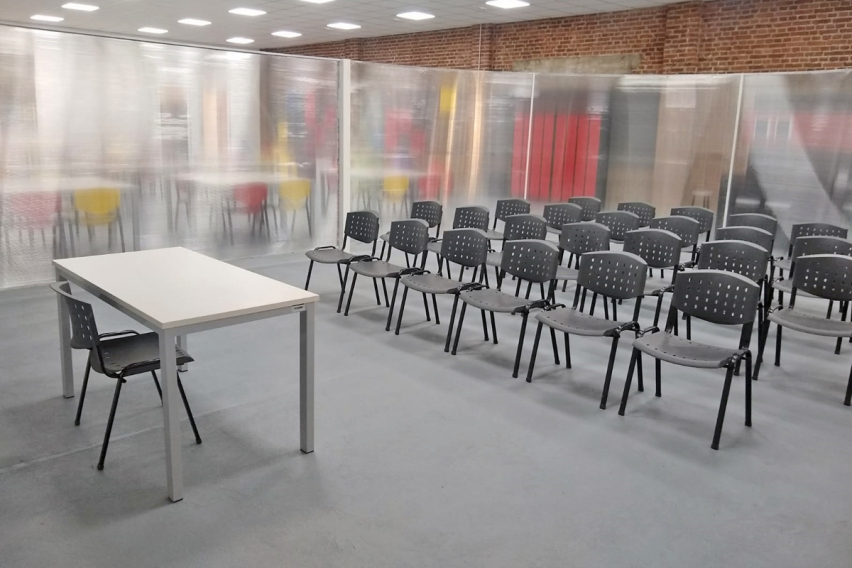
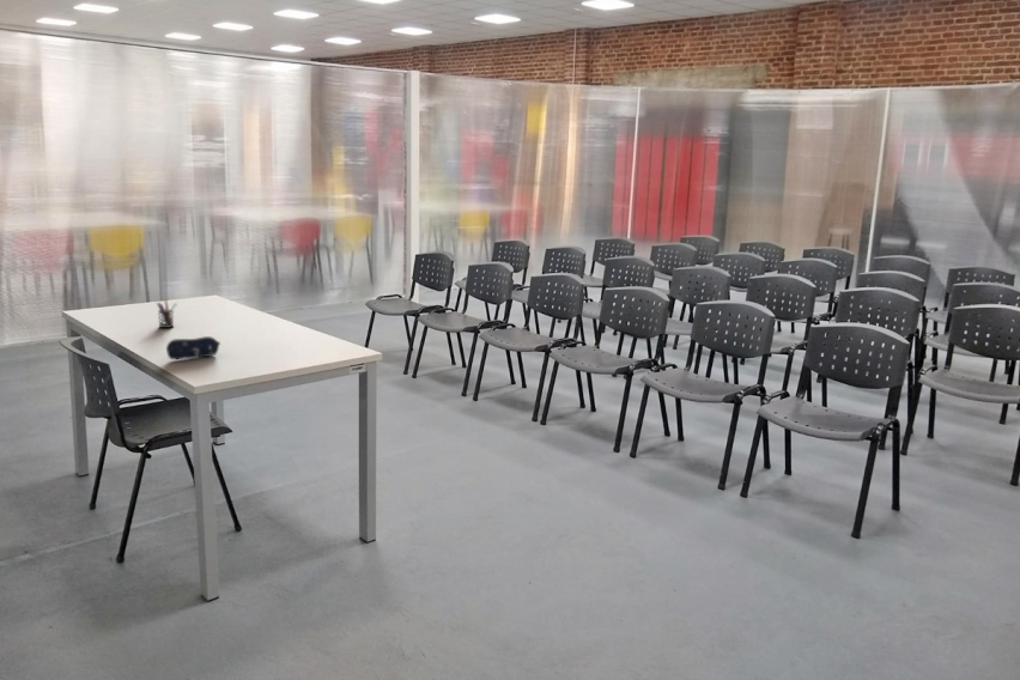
+ pencil case [165,335,221,360]
+ pen holder [156,298,178,329]
